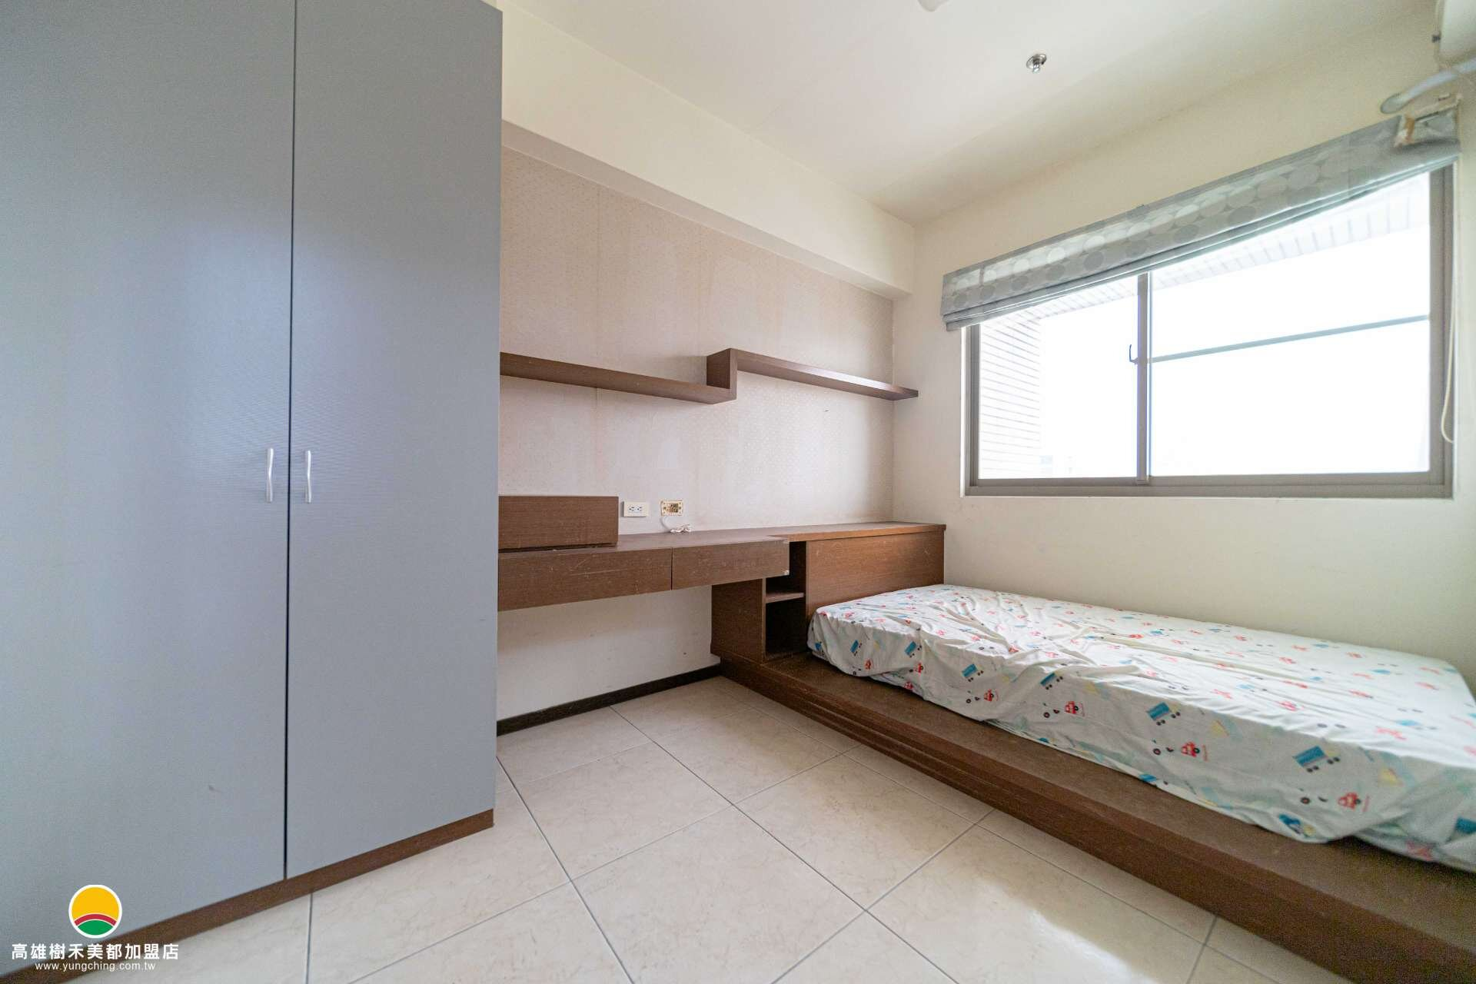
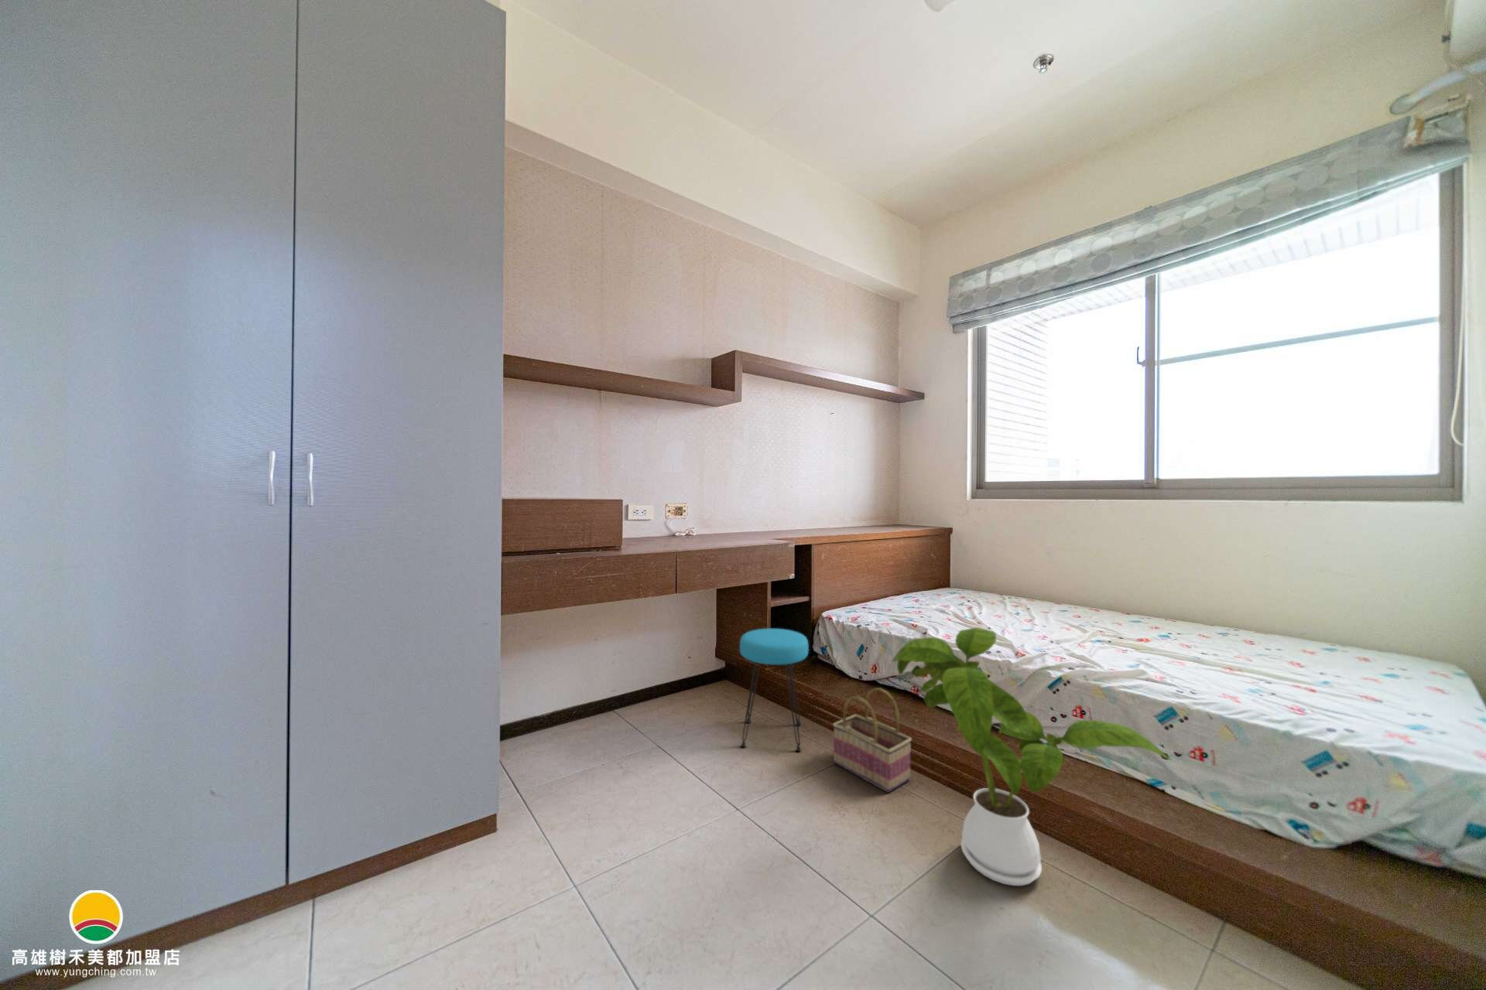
+ stool [739,628,809,751]
+ basket [831,687,912,793]
+ house plant [891,626,1173,886]
